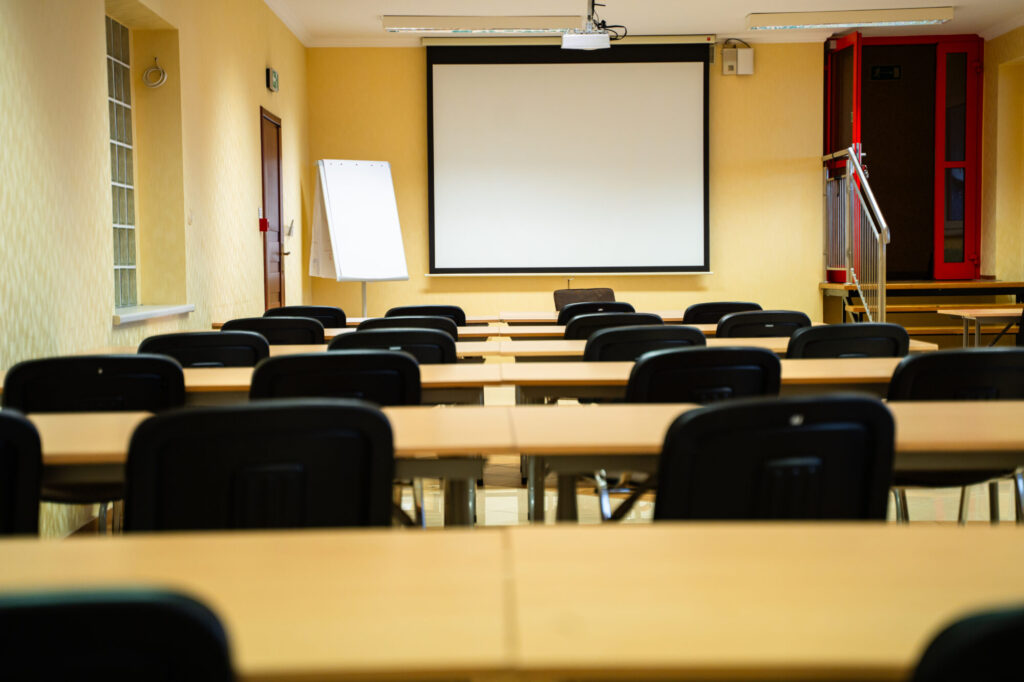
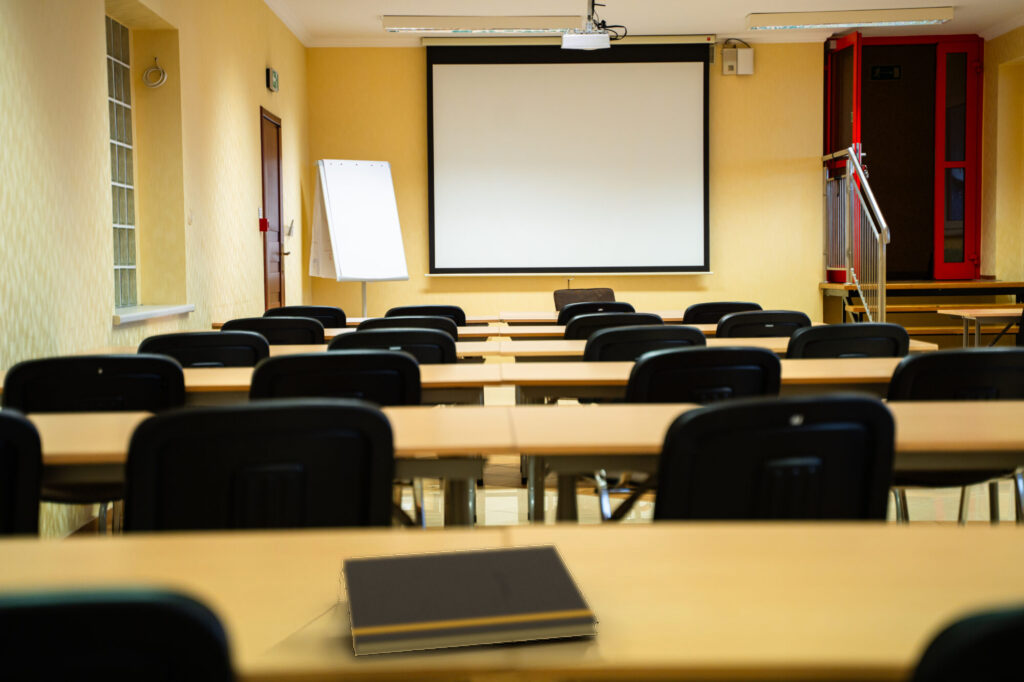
+ notepad [336,544,600,658]
